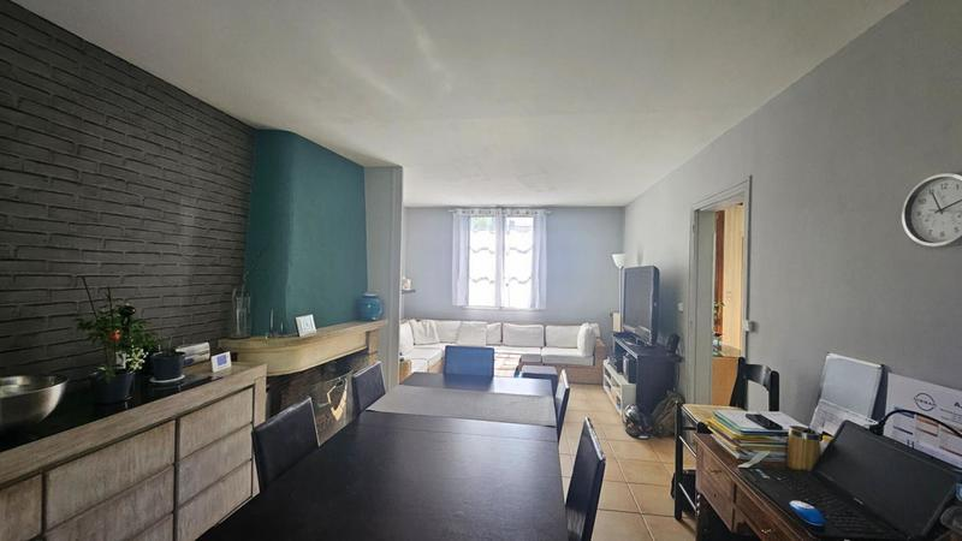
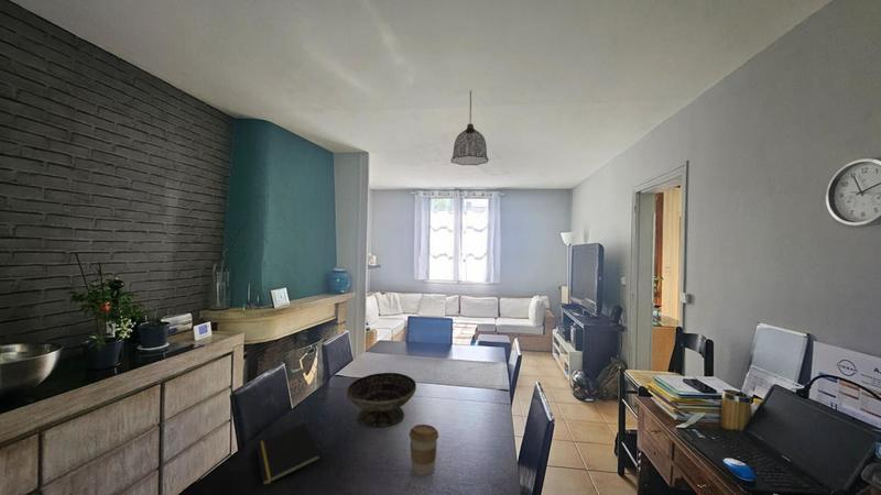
+ coffee cup [409,424,439,476]
+ notepad [255,422,322,486]
+ decorative bowl [346,372,417,429]
+ pendant lamp [449,89,490,166]
